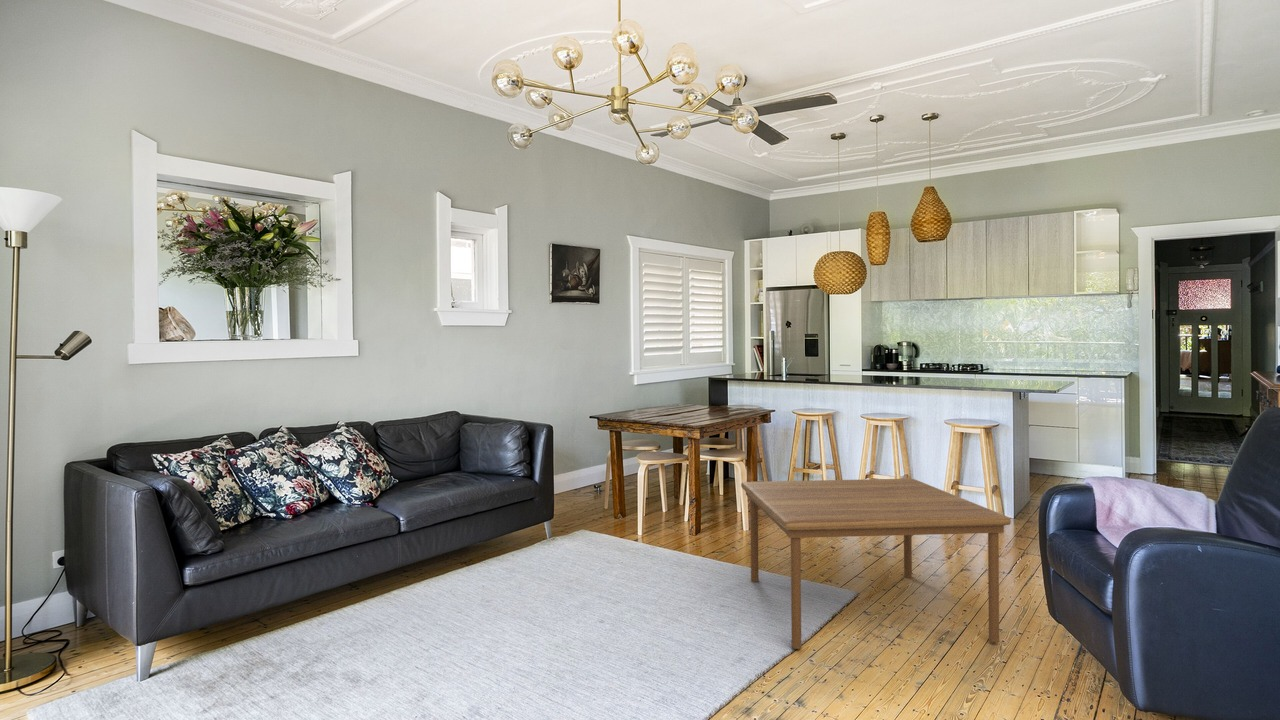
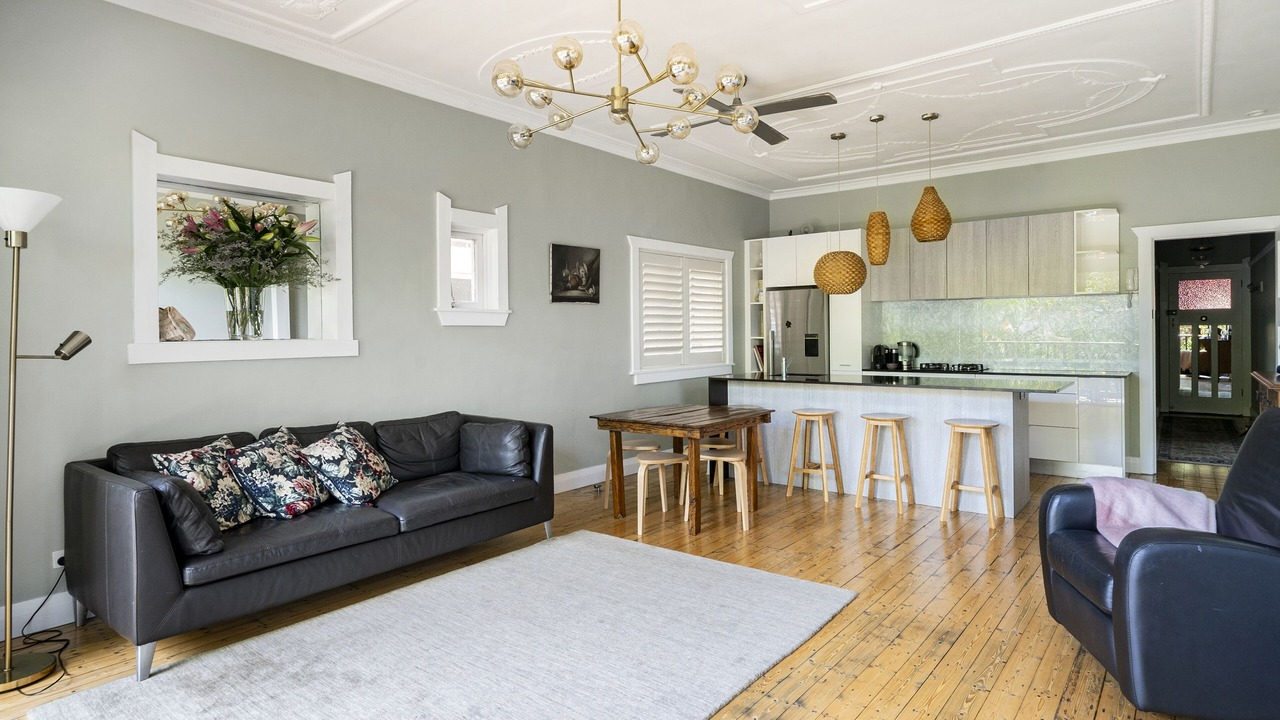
- coffee table [740,478,1012,650]
